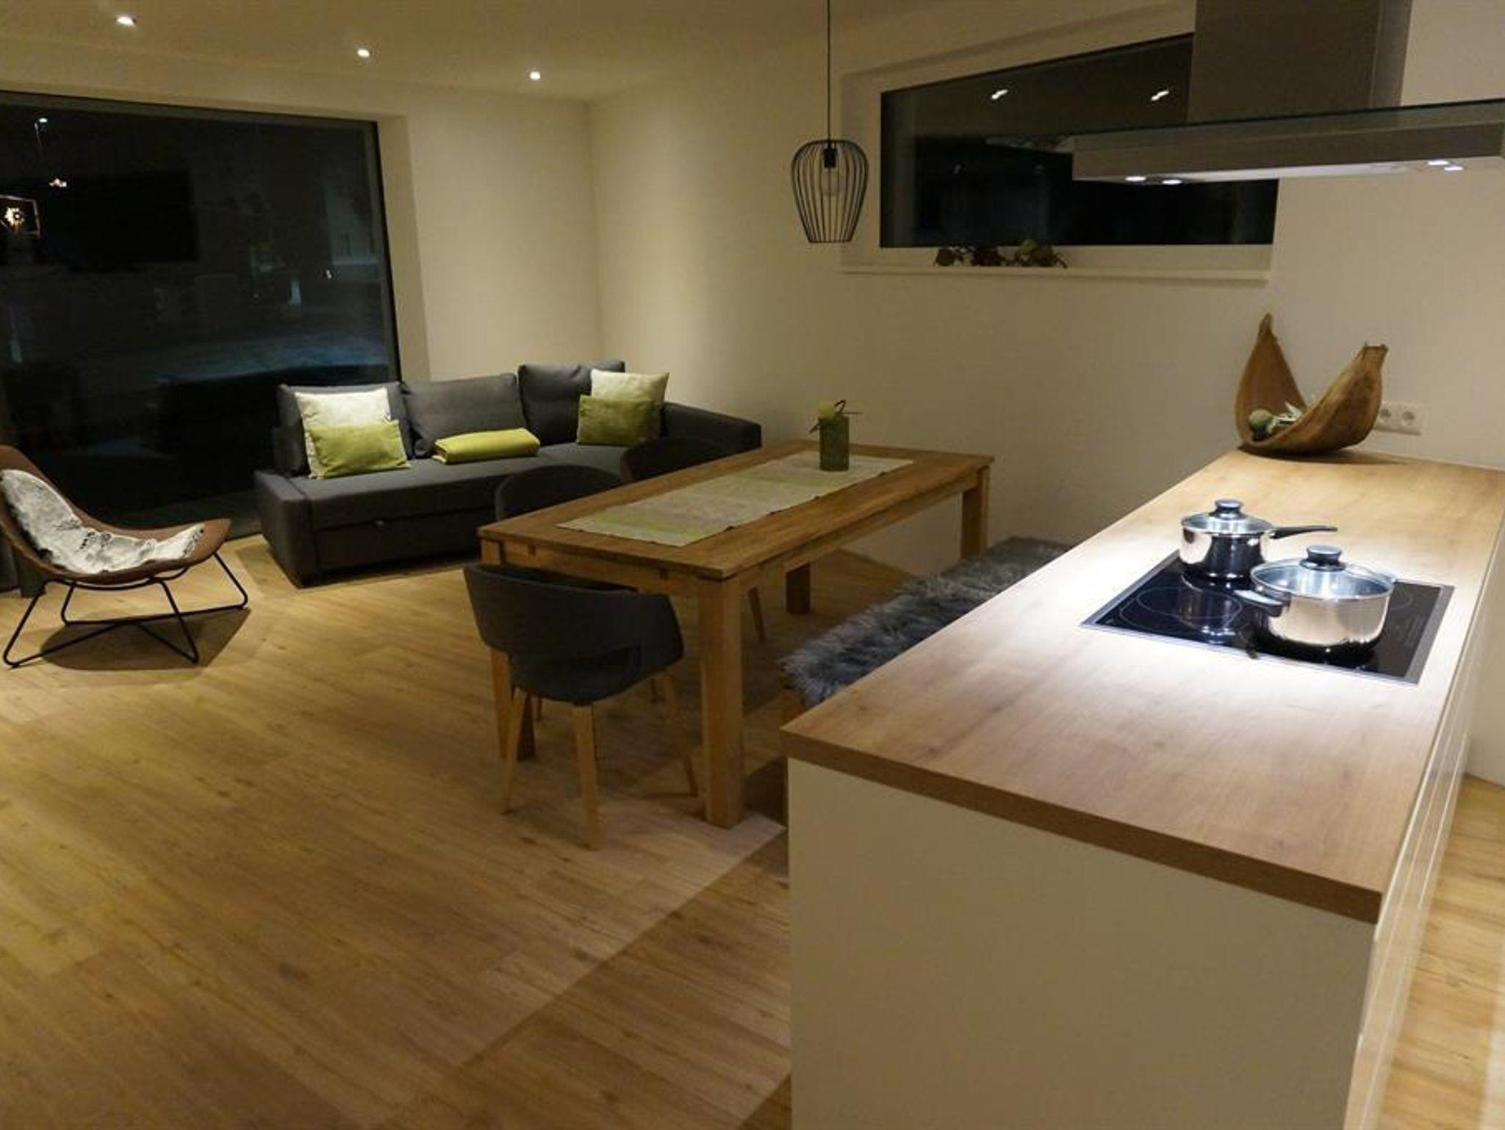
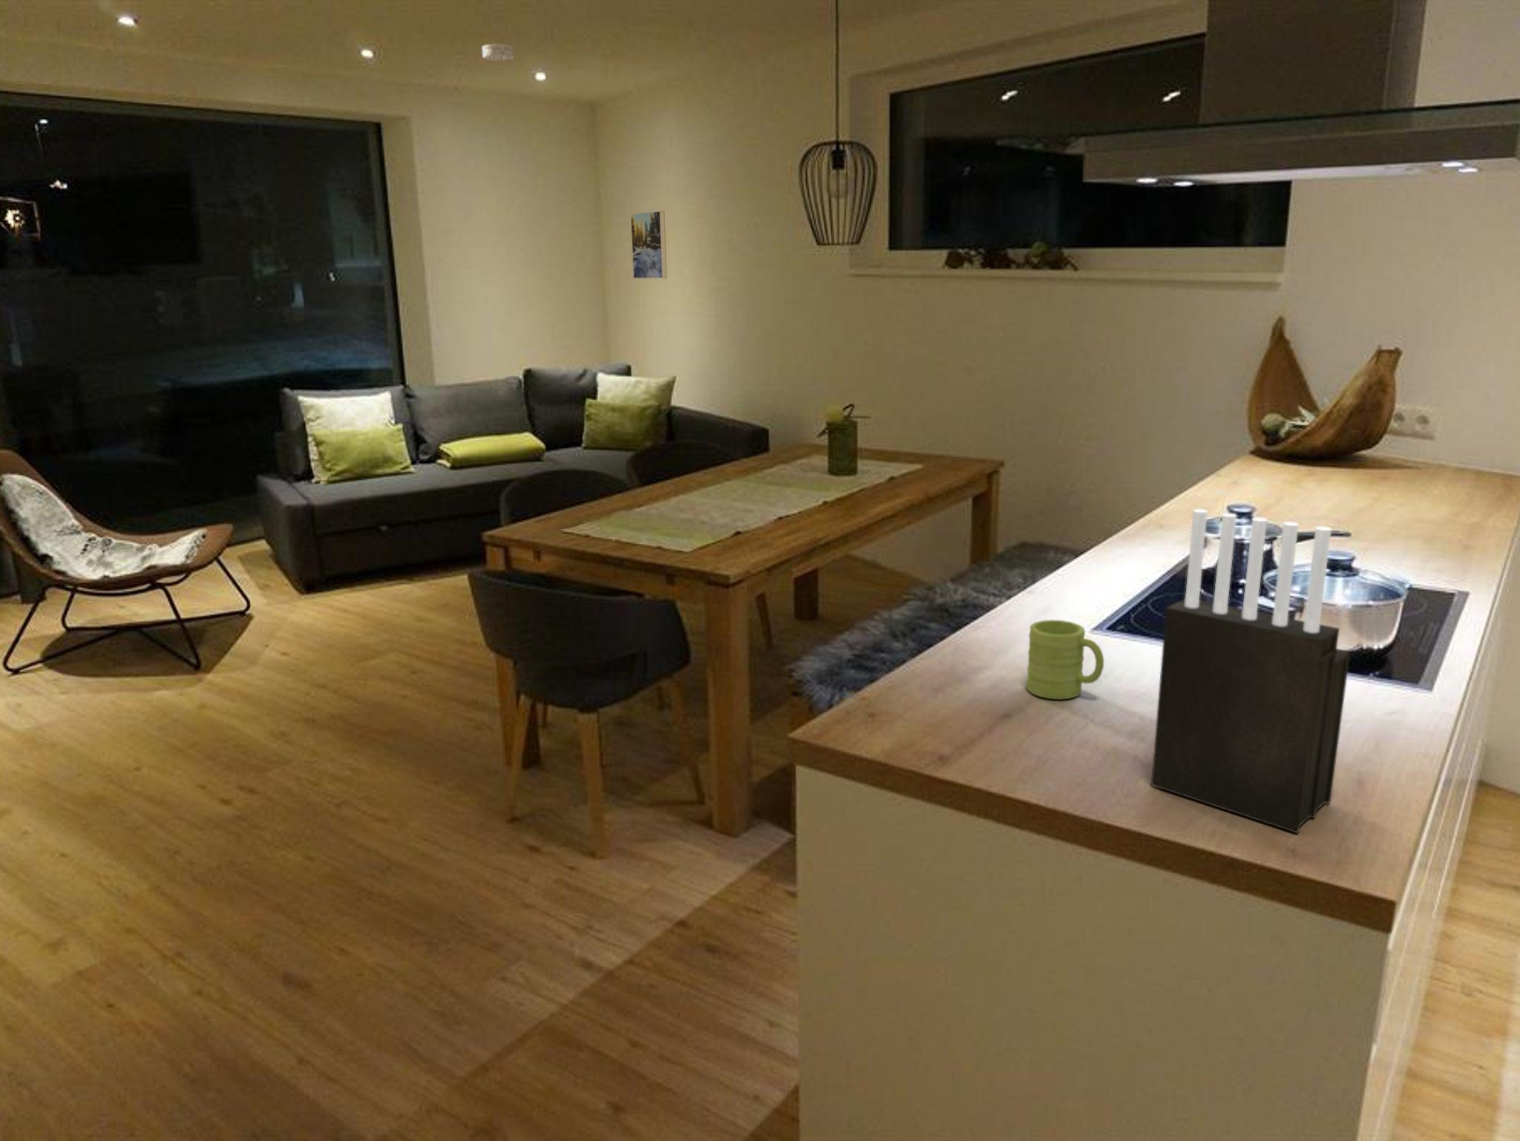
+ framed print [629,210,668,279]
+ smoke detector [481,43,514,61]
+ mug [1026,620,1104,700]
+ knife block [1151,508,1351,834]
